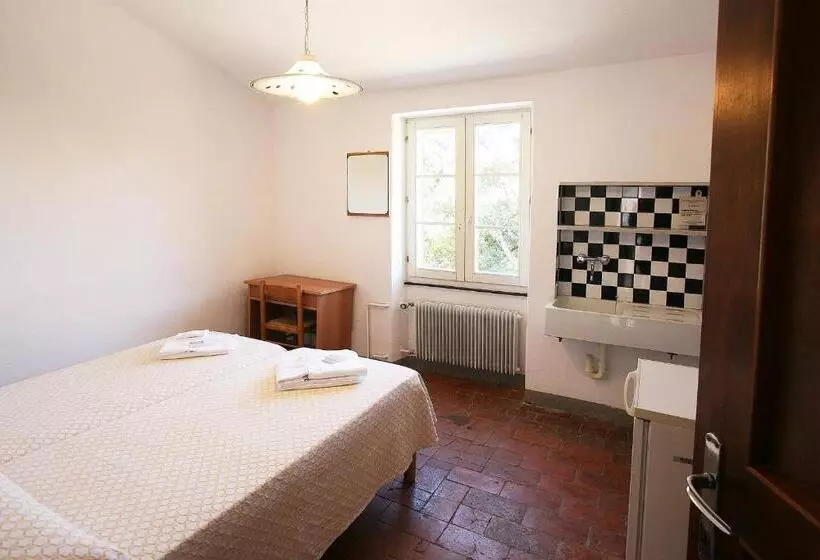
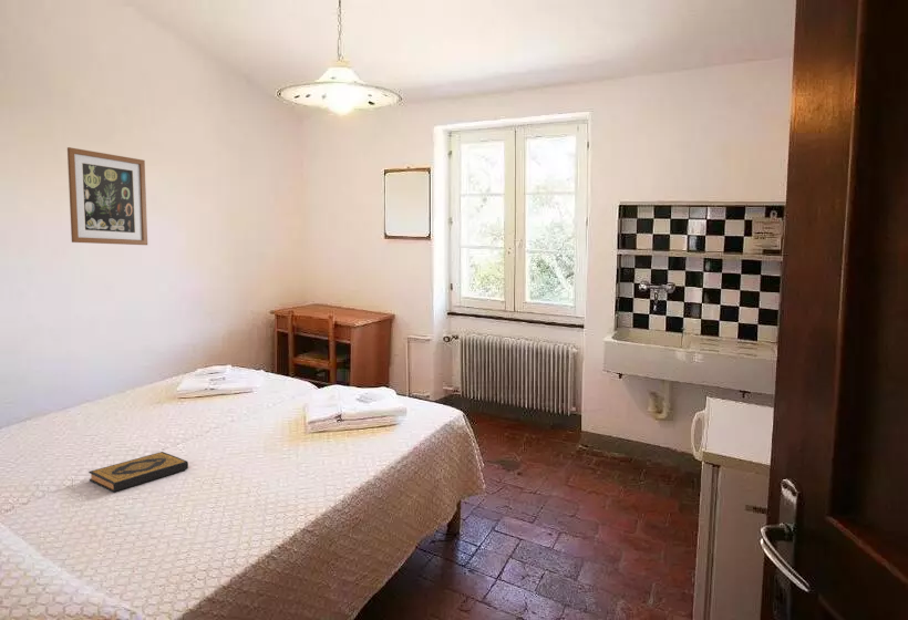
+ hardback book [87,451,189,493]
+ wall art [66,146,148,246]
